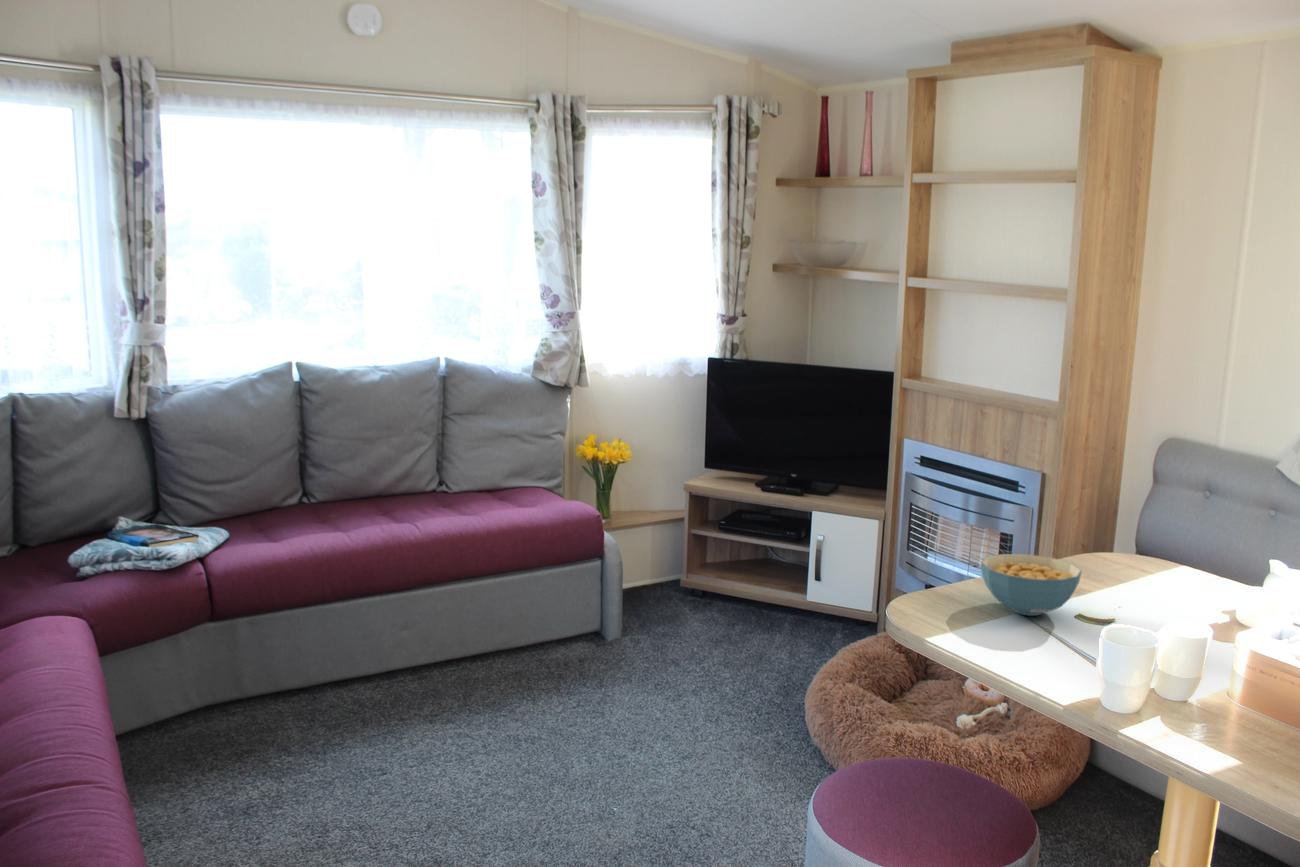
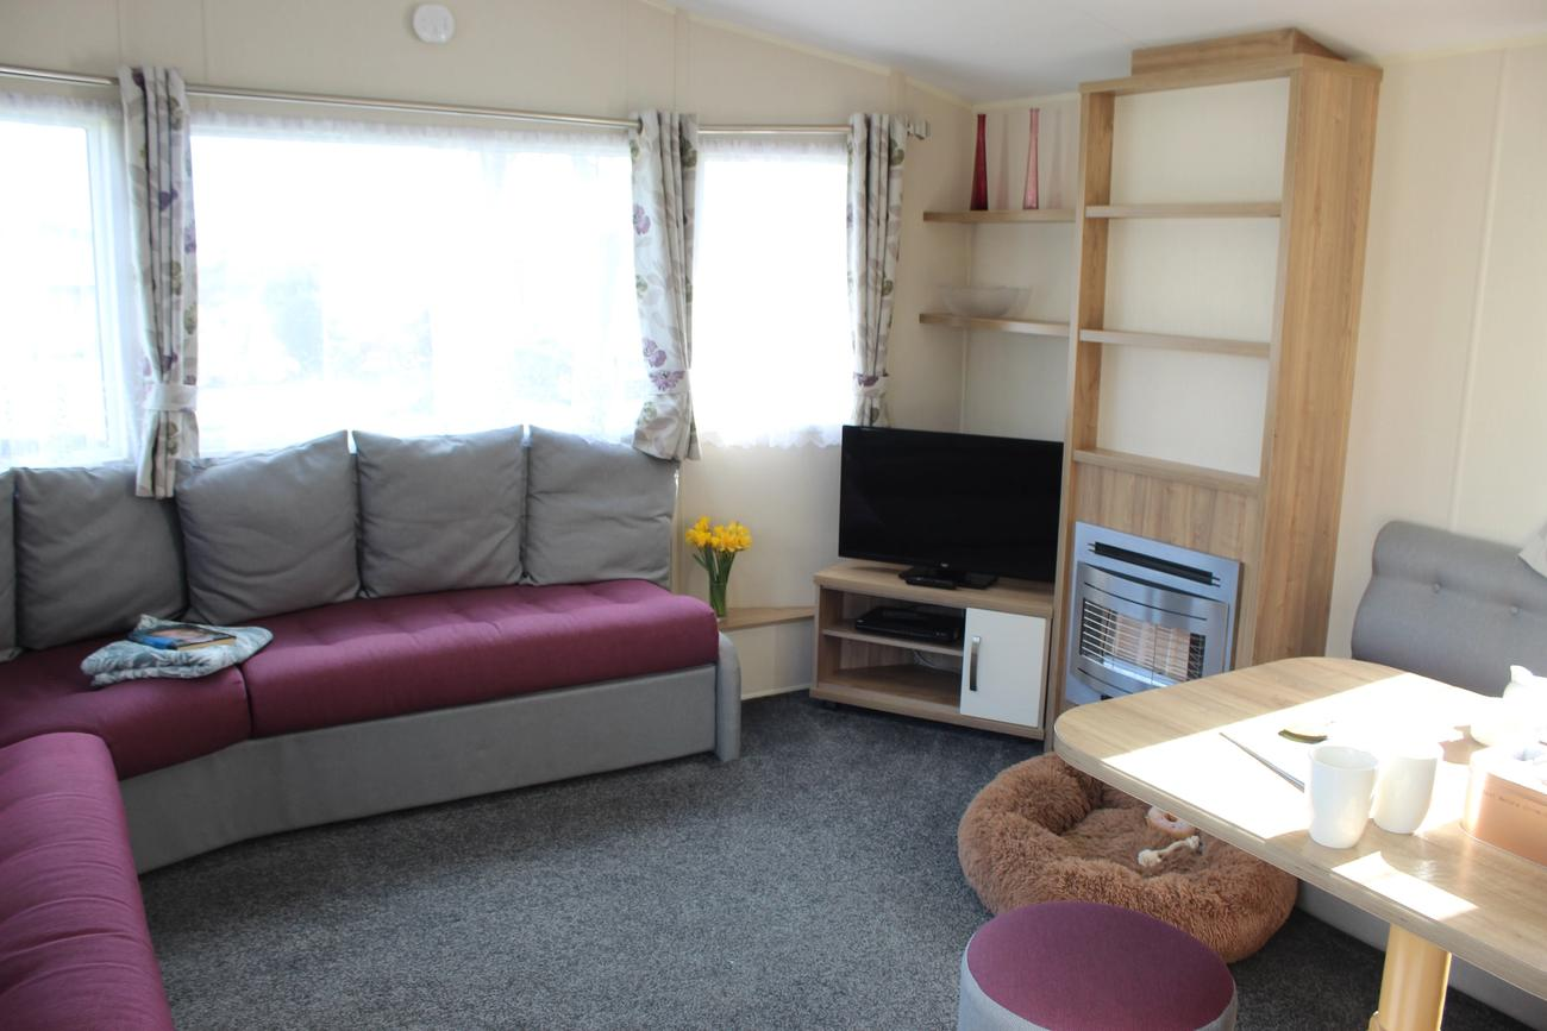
- cereal bowl [980,553,1083,617]
